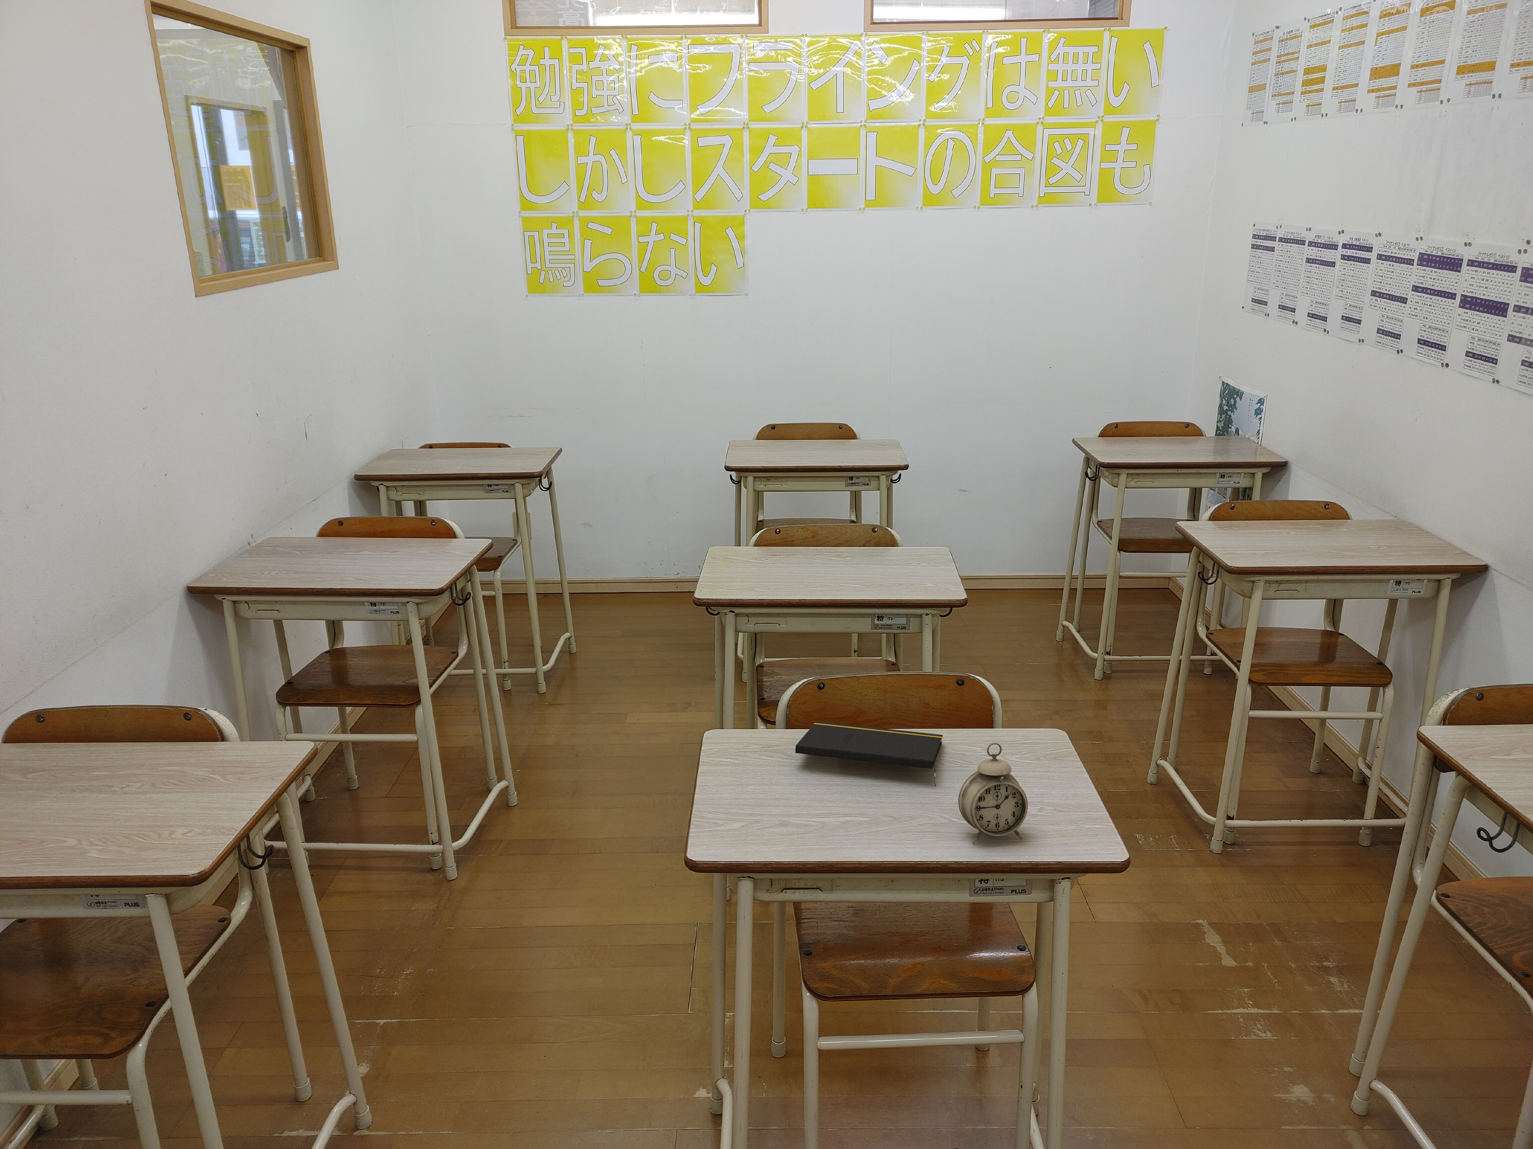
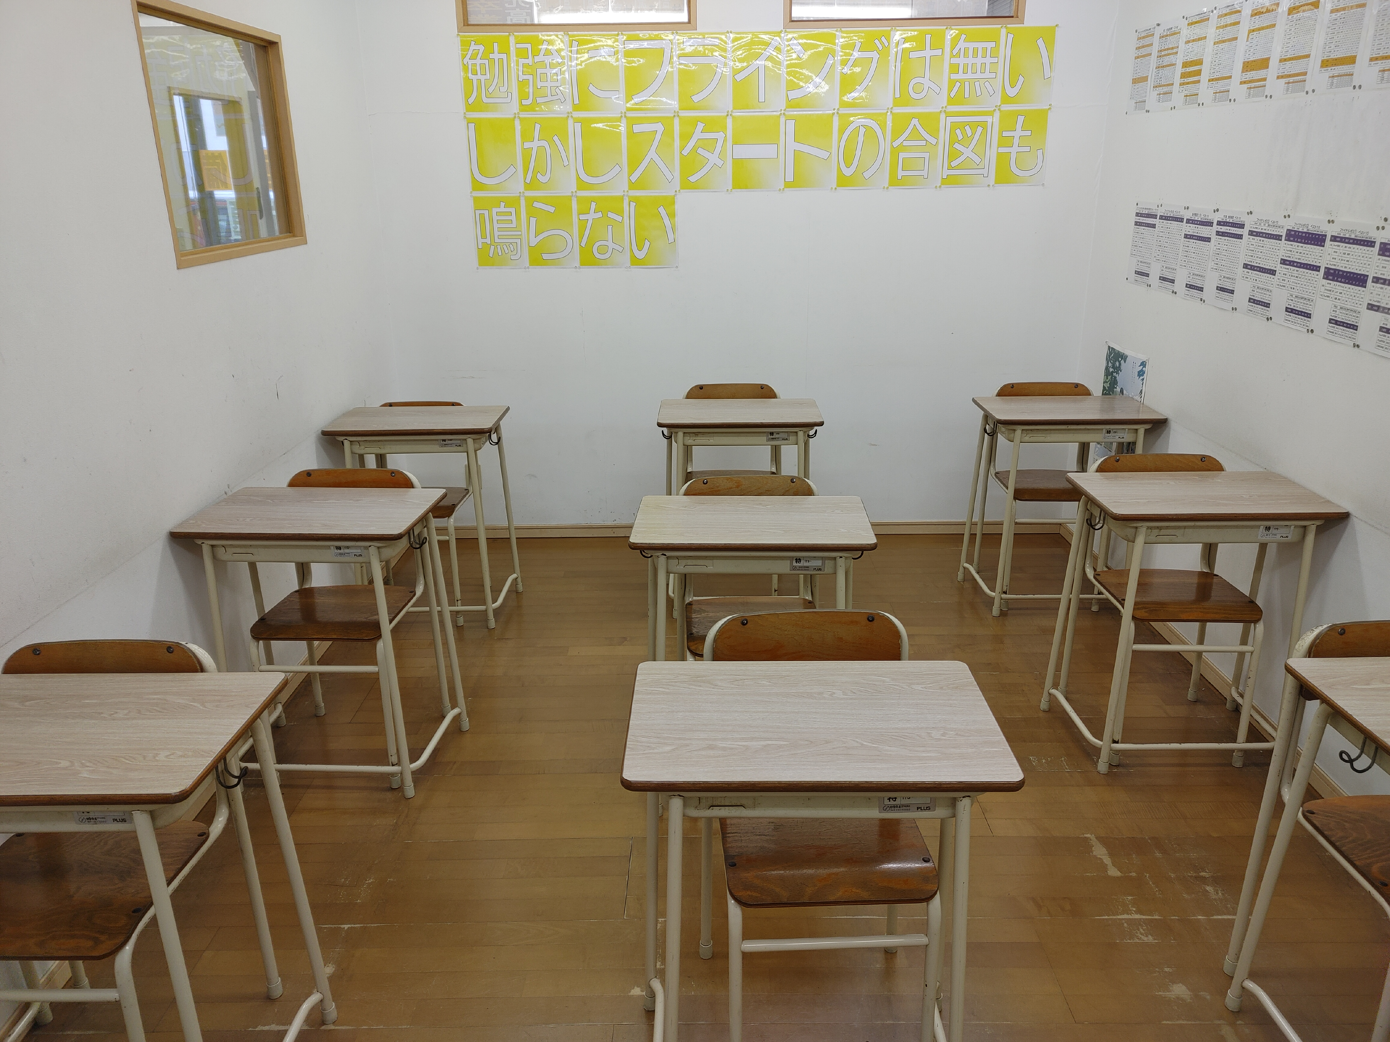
- notepad [795,721,943,786]
- alarm clock [958,742,1028,844]
